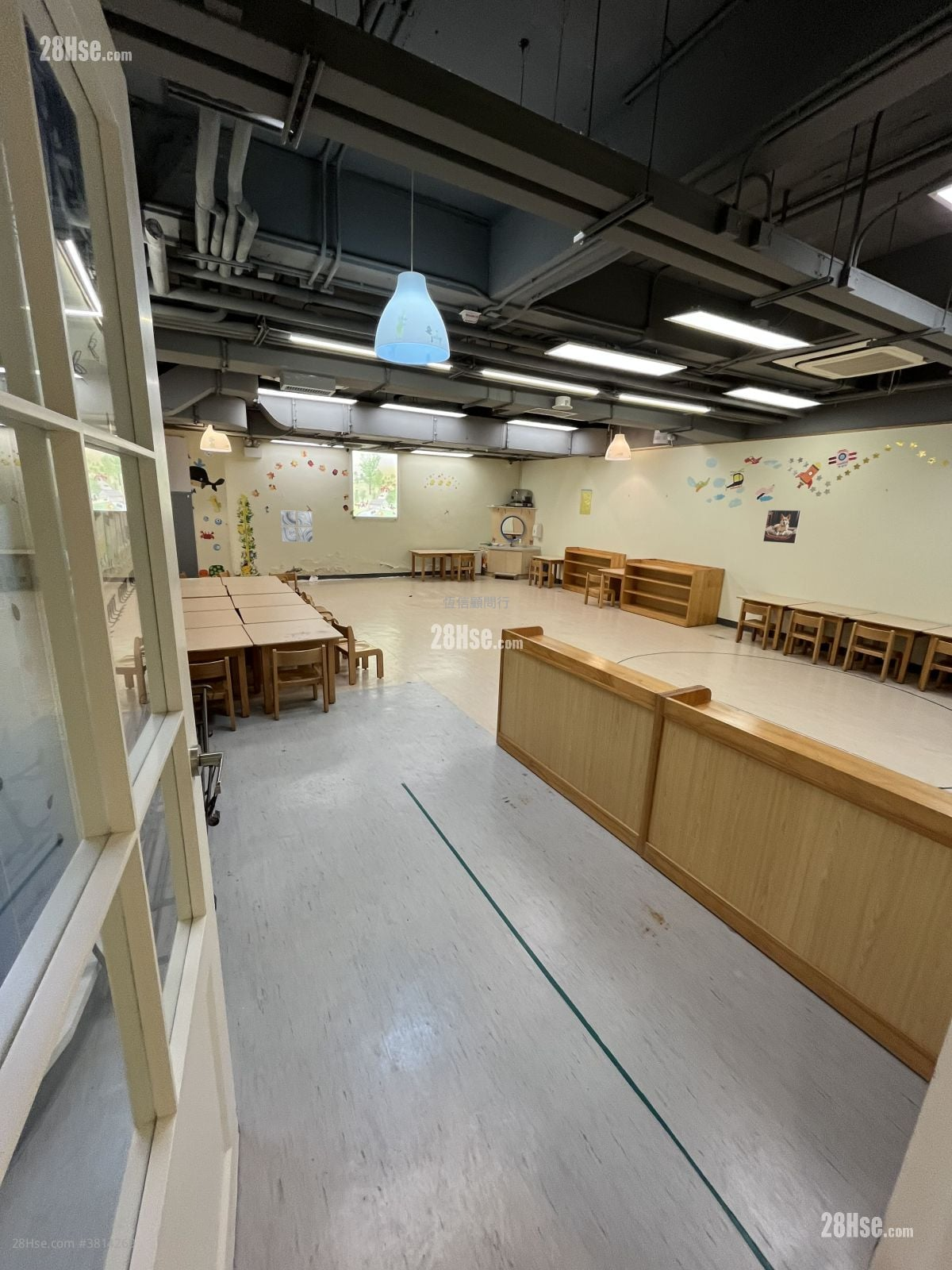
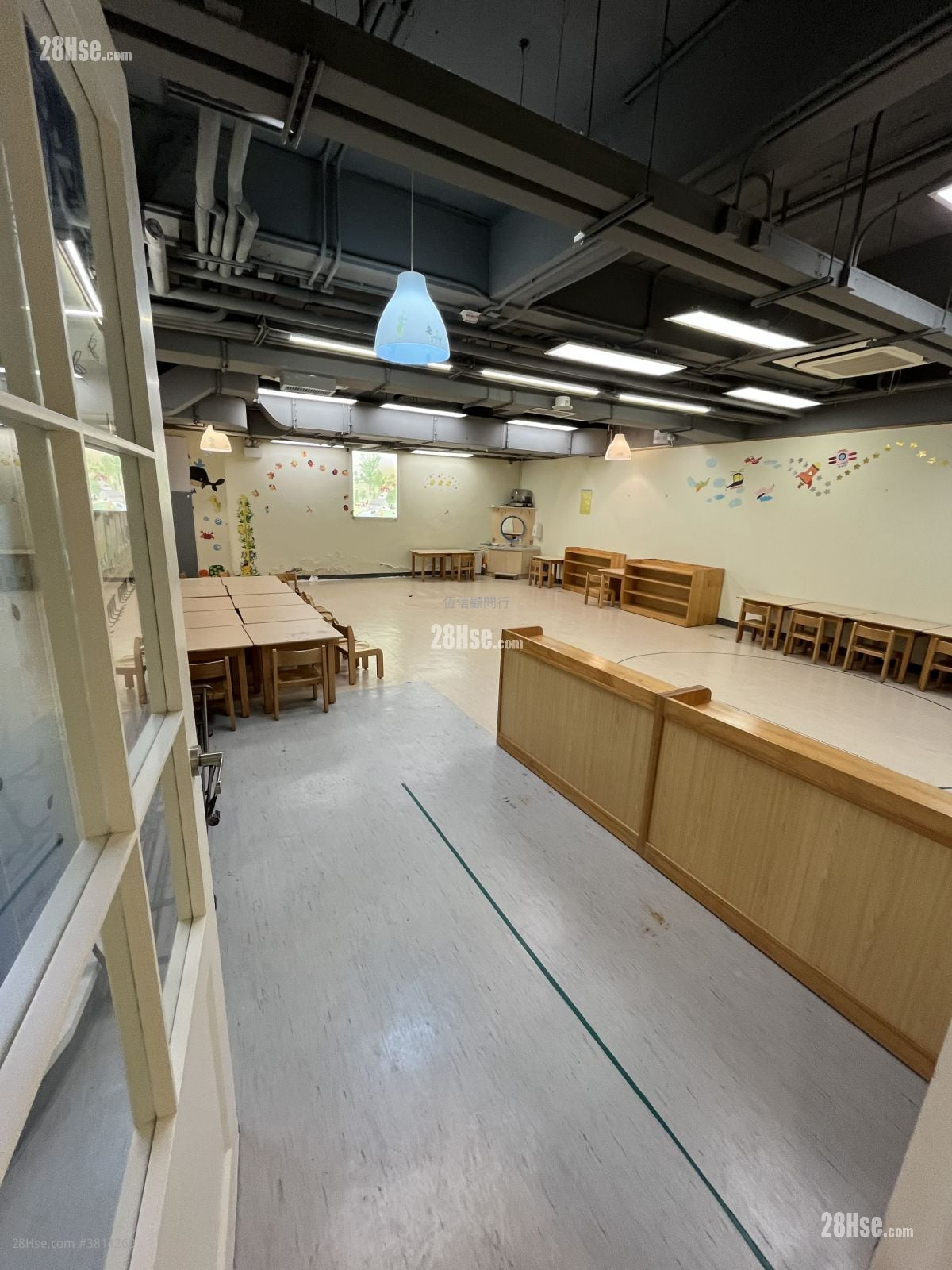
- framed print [762,509,803,545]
- wall art [279,510,314,543]
